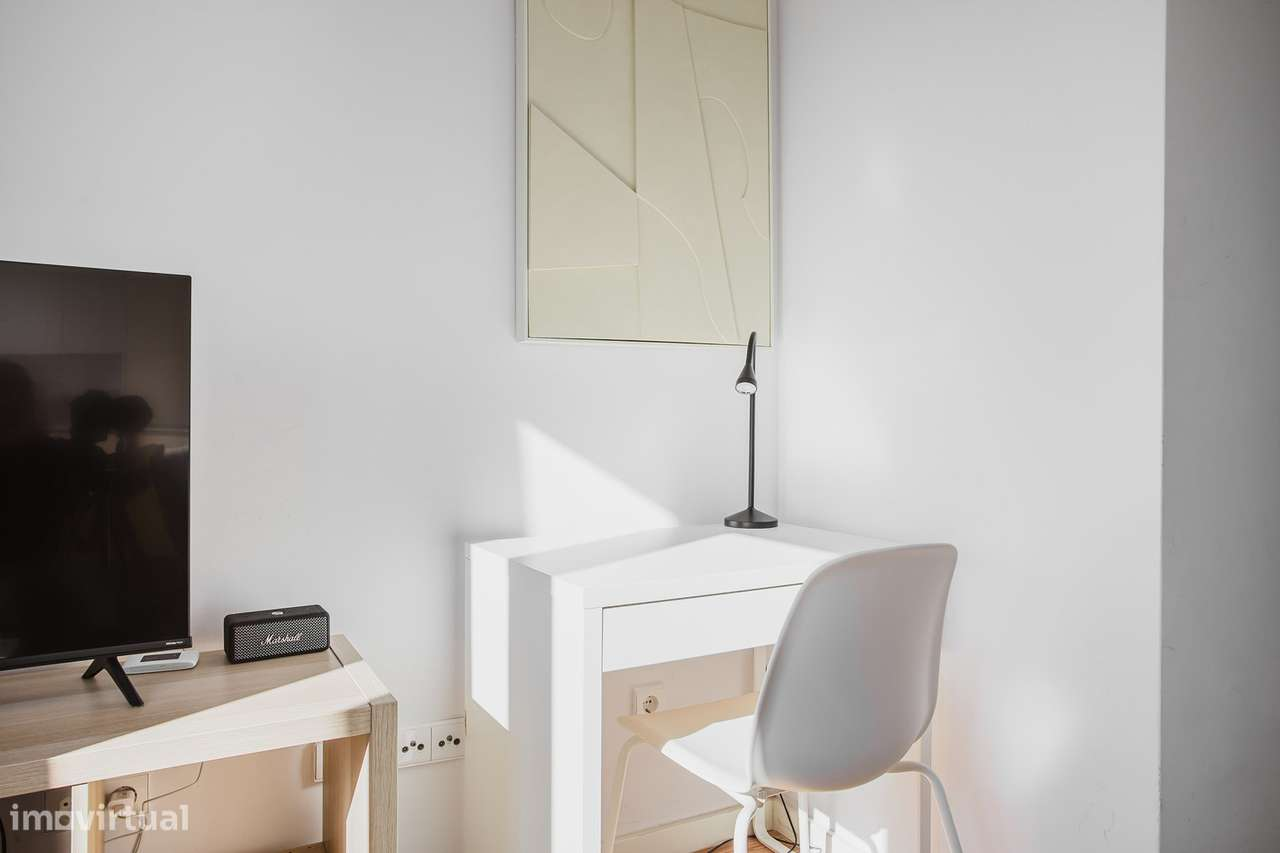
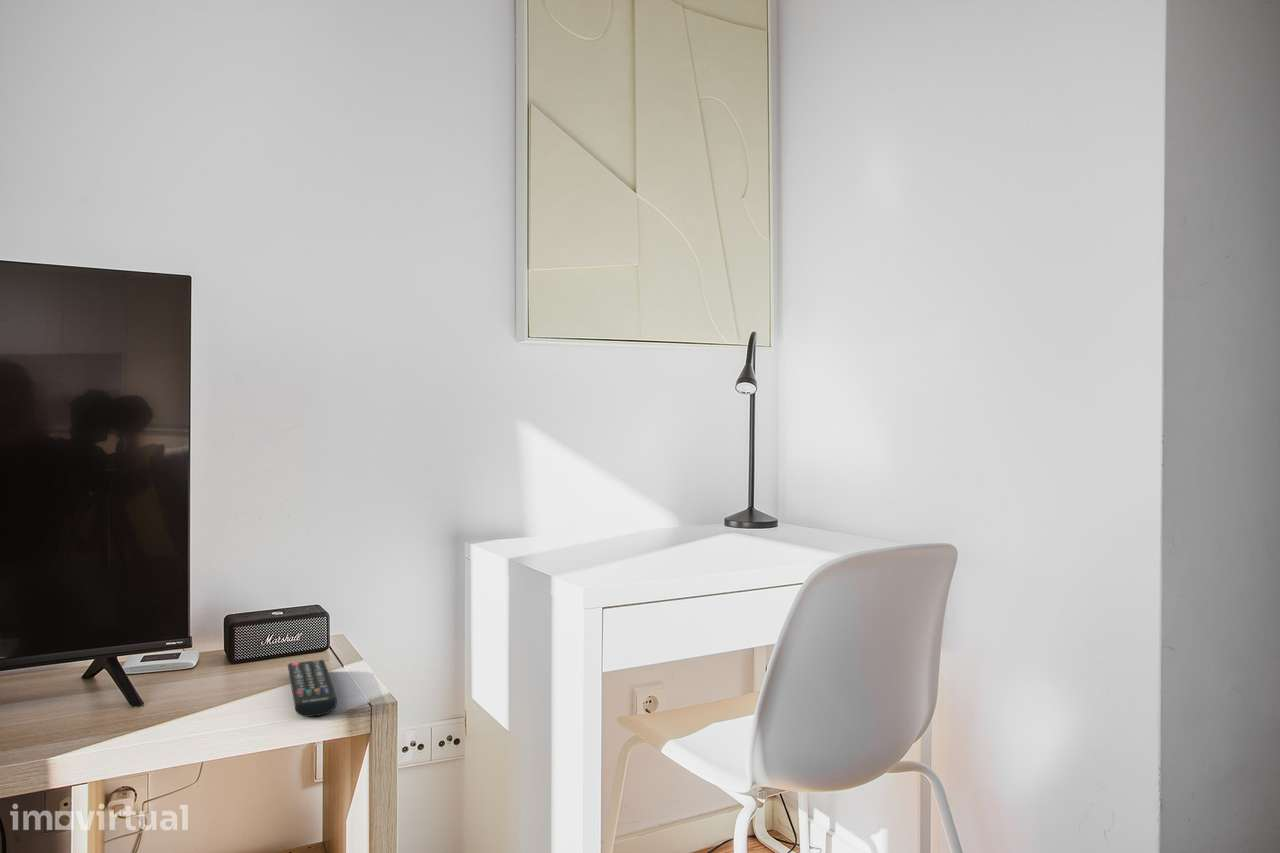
+ remote control [287,659,338,718]
